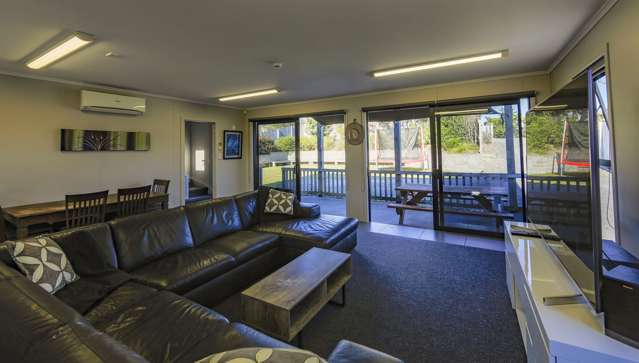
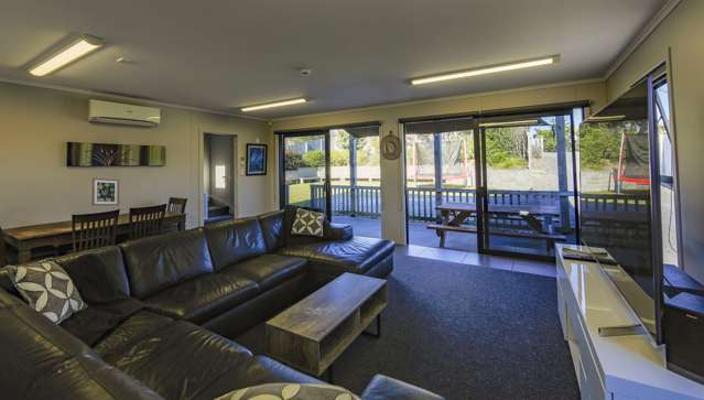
+ wall art [91,177,120,206]
